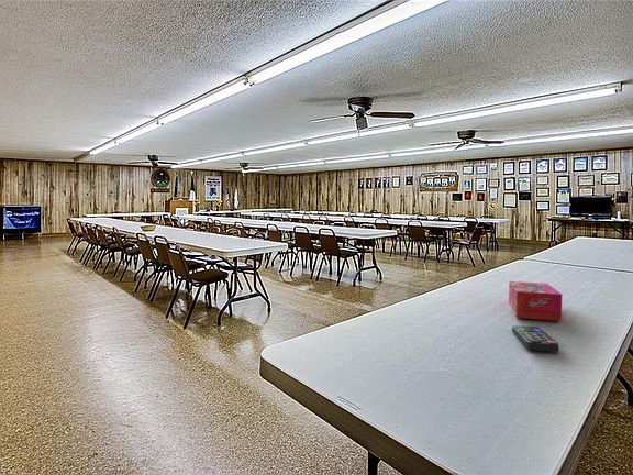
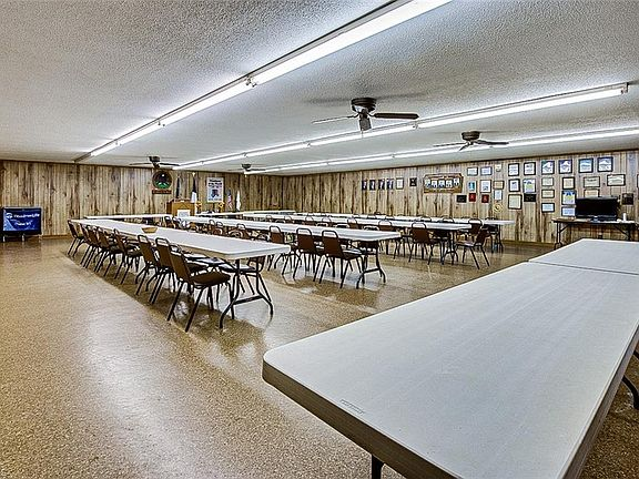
- tissue box [508,280,563,322]
- remote control [511,324,560,353]
